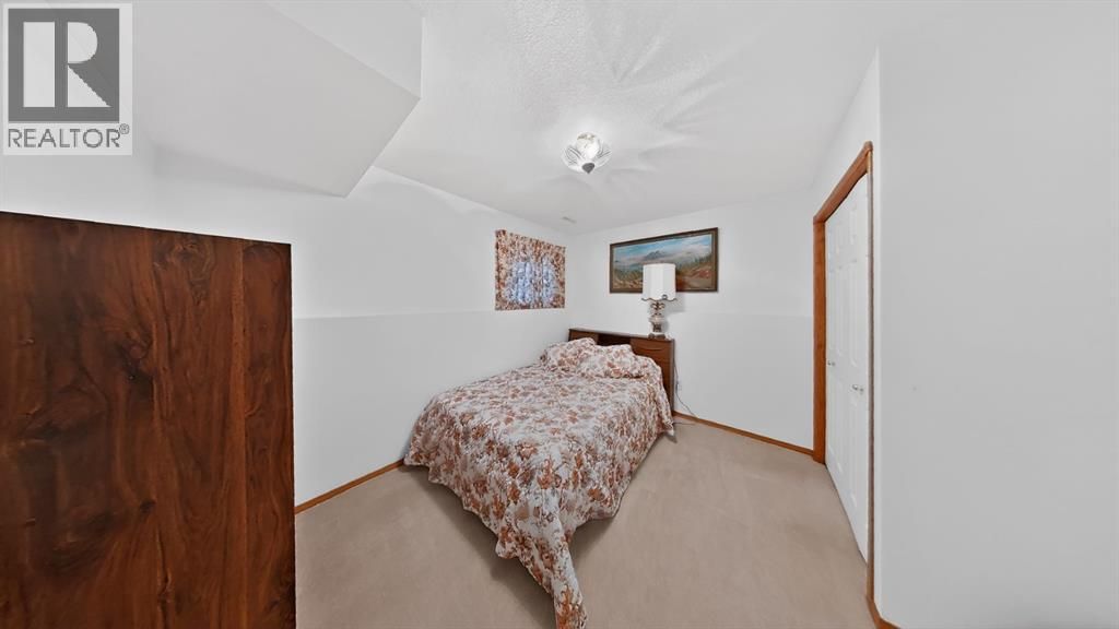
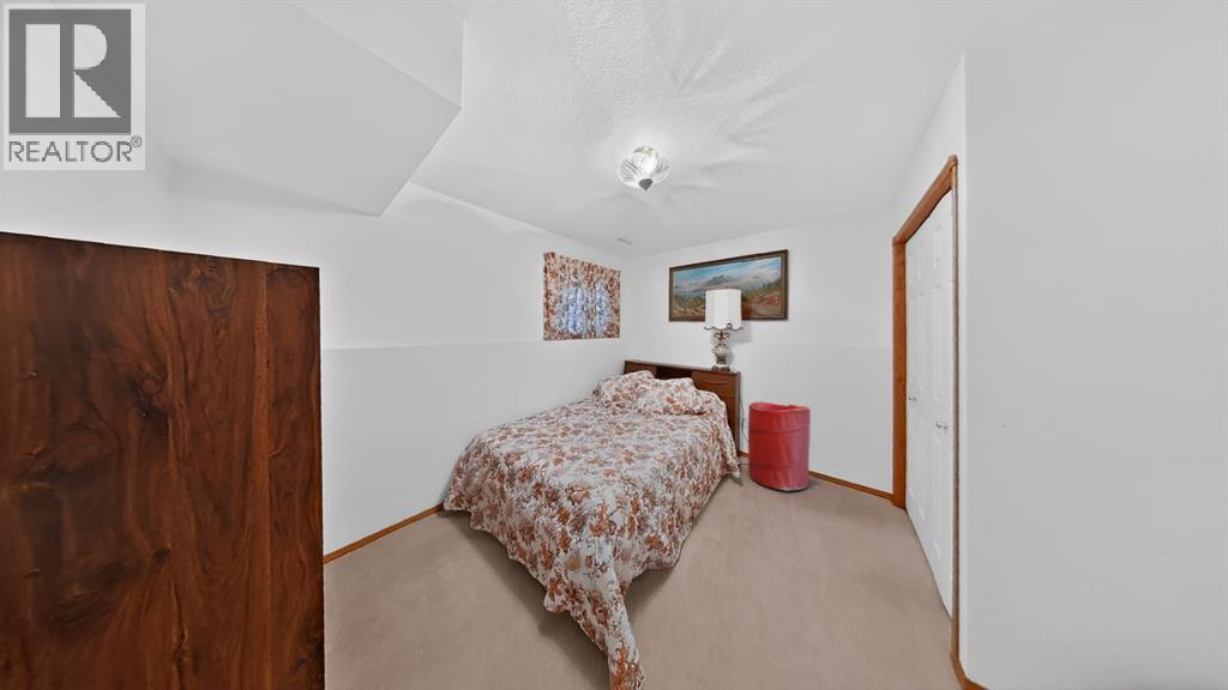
+ laundry hamper [747,401,812,491]
